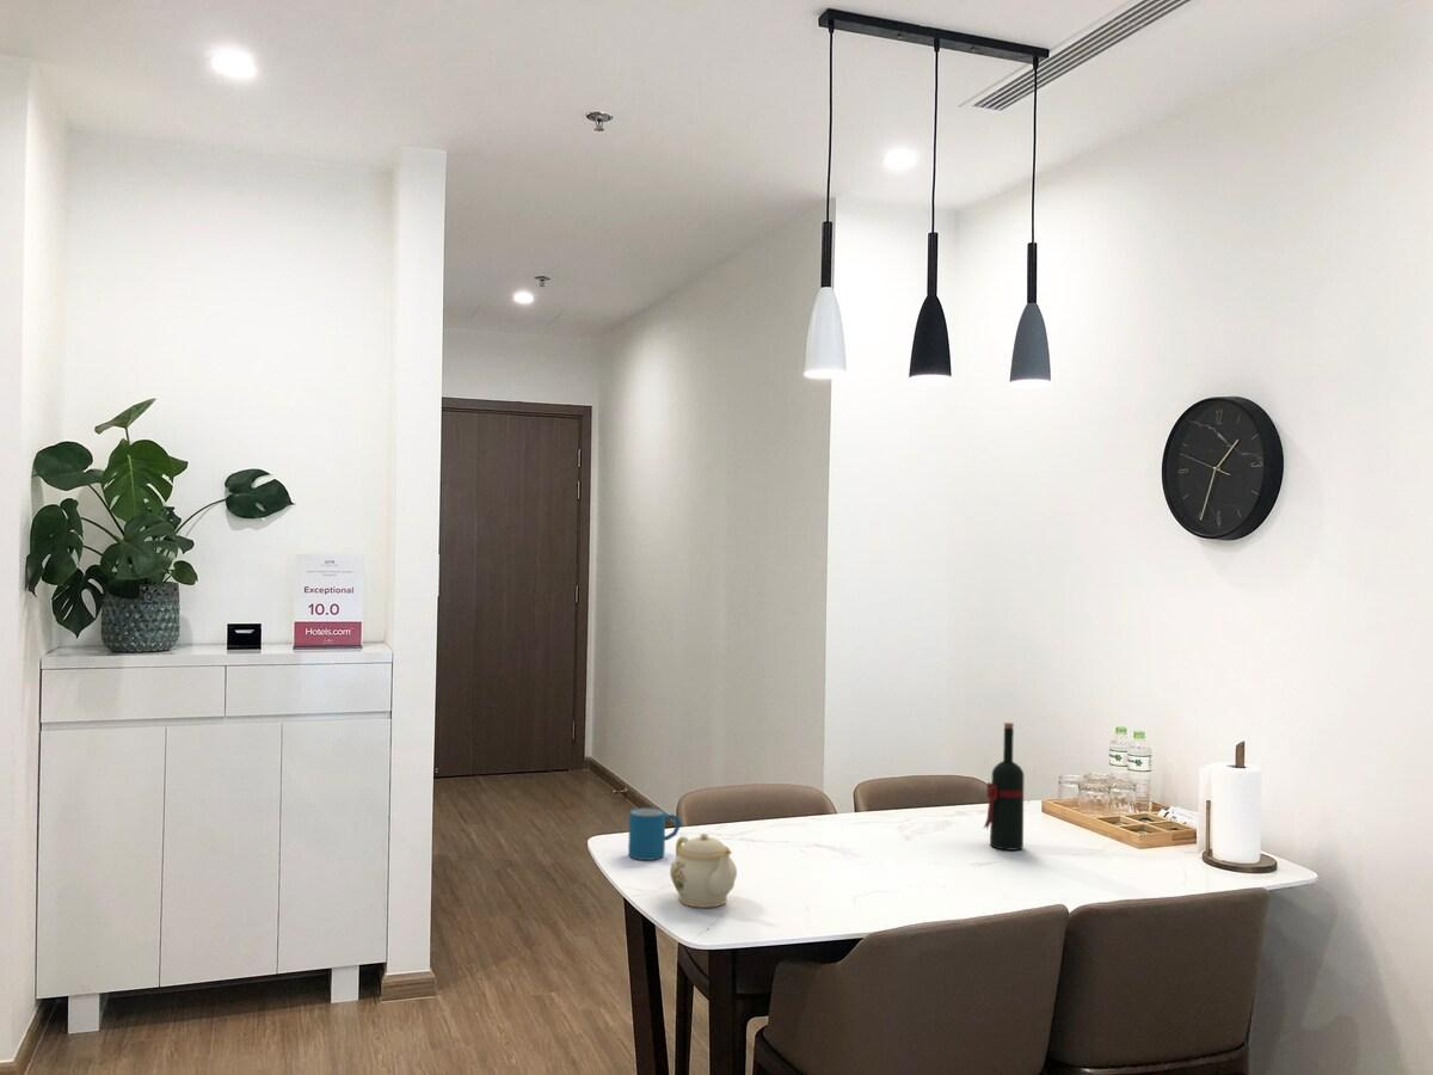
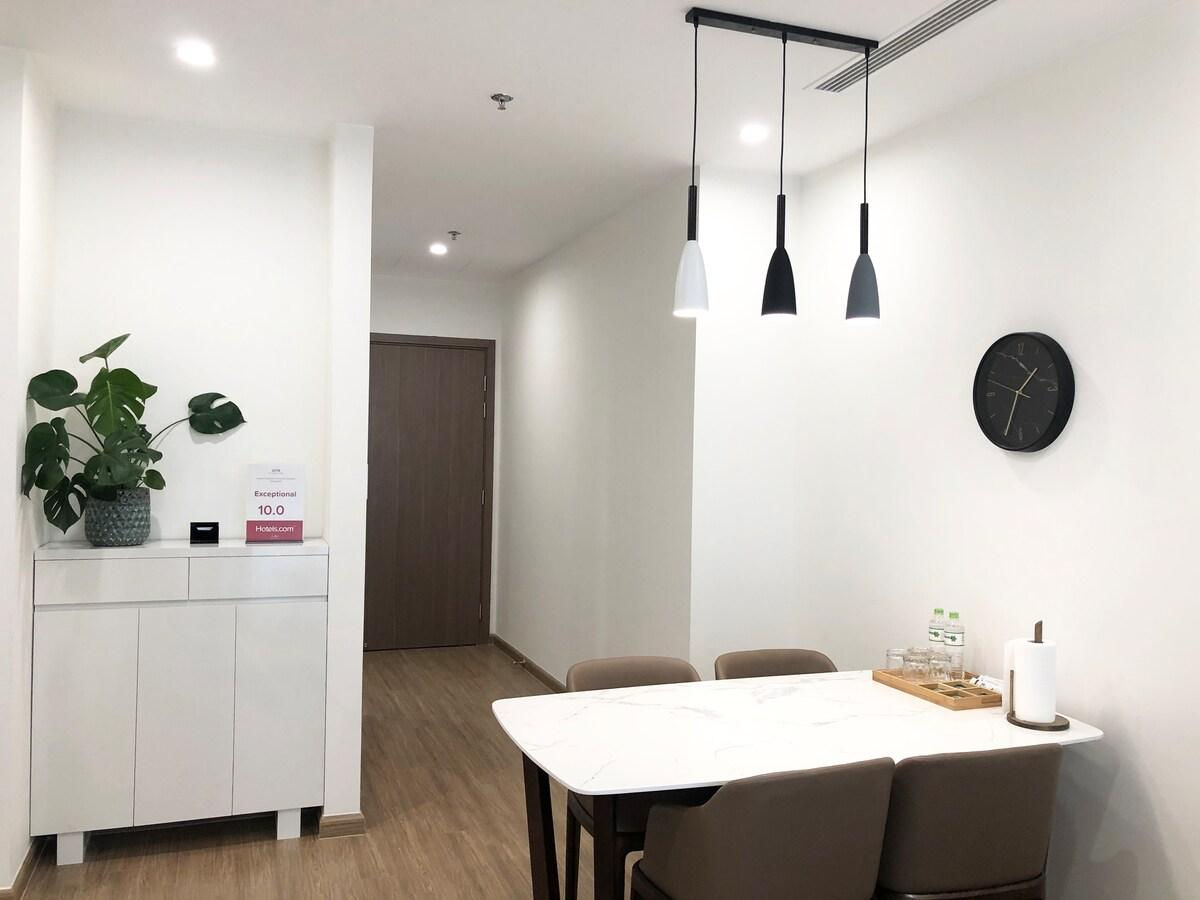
- mug [627,806,683,861]
- teapot [669,833,738,909]
- wine bottle [982,721,1025,852]
